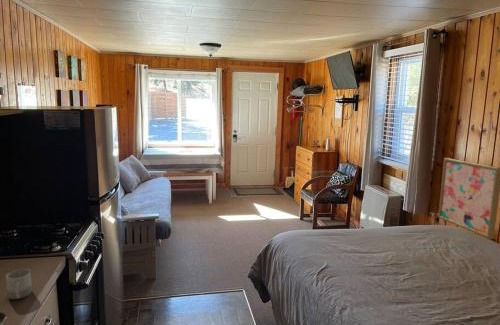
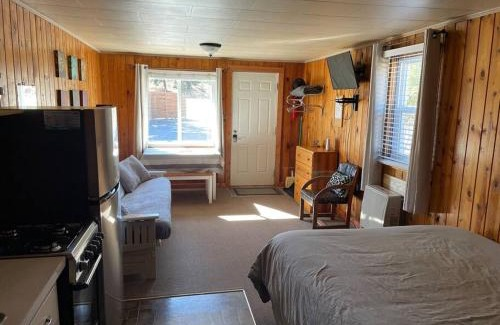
- cup [5,268,33,300]
- wall art [437,157,500,240]
